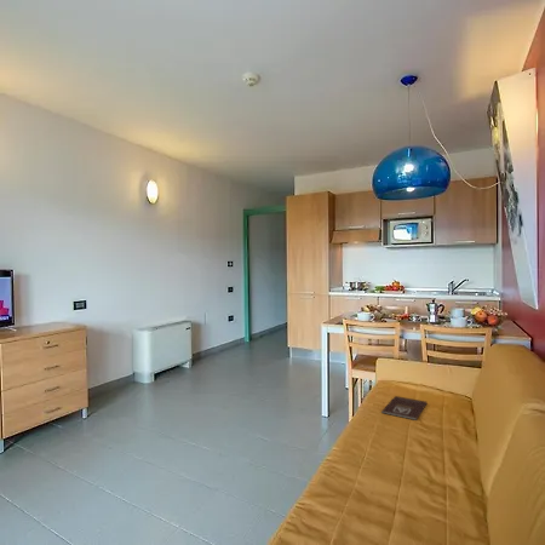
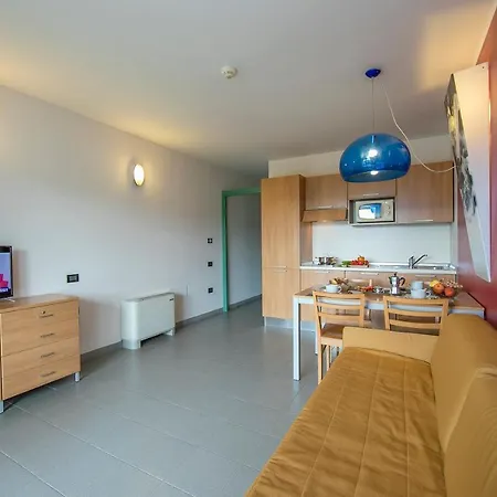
- book [380,395,429,421]
